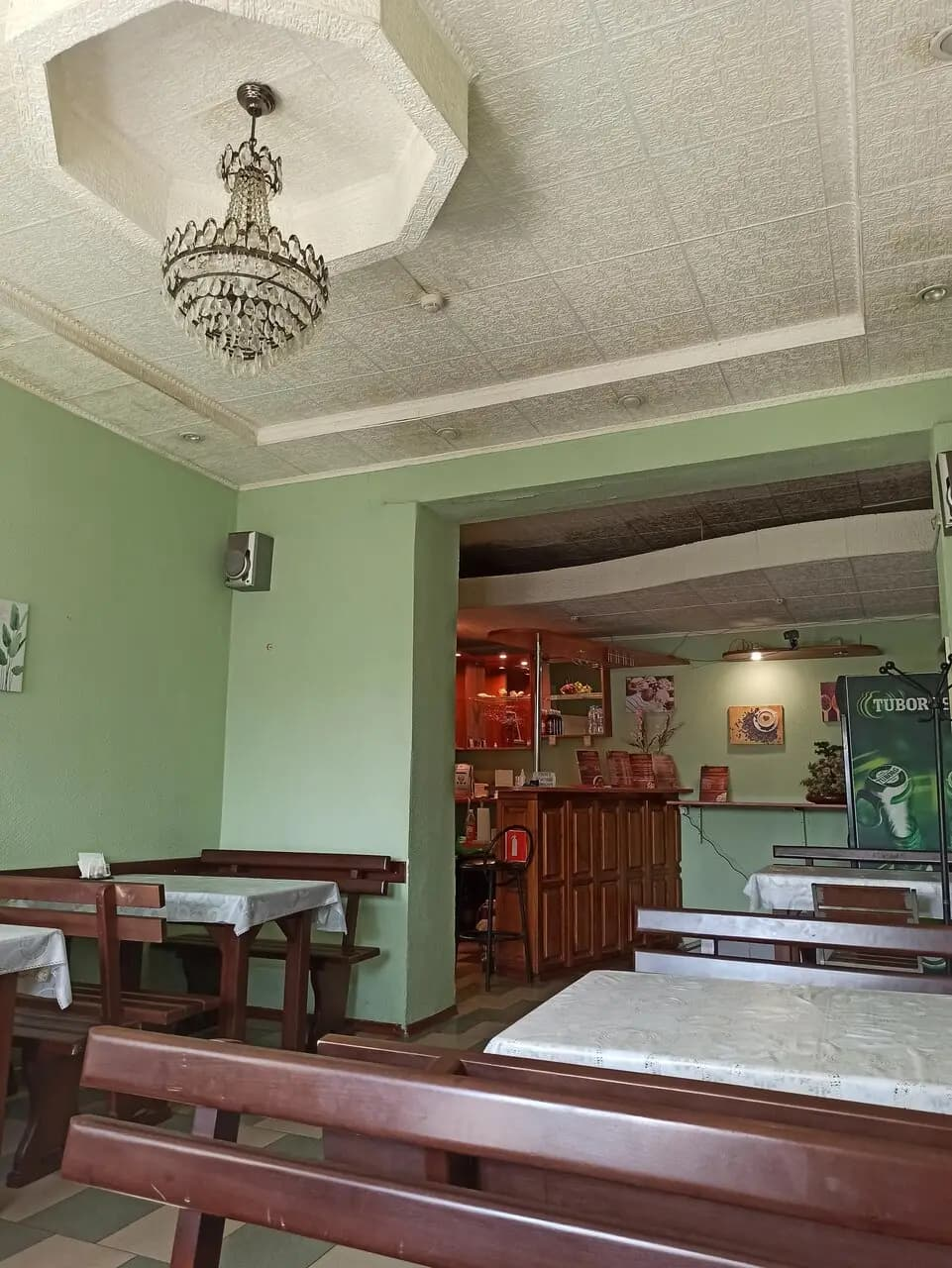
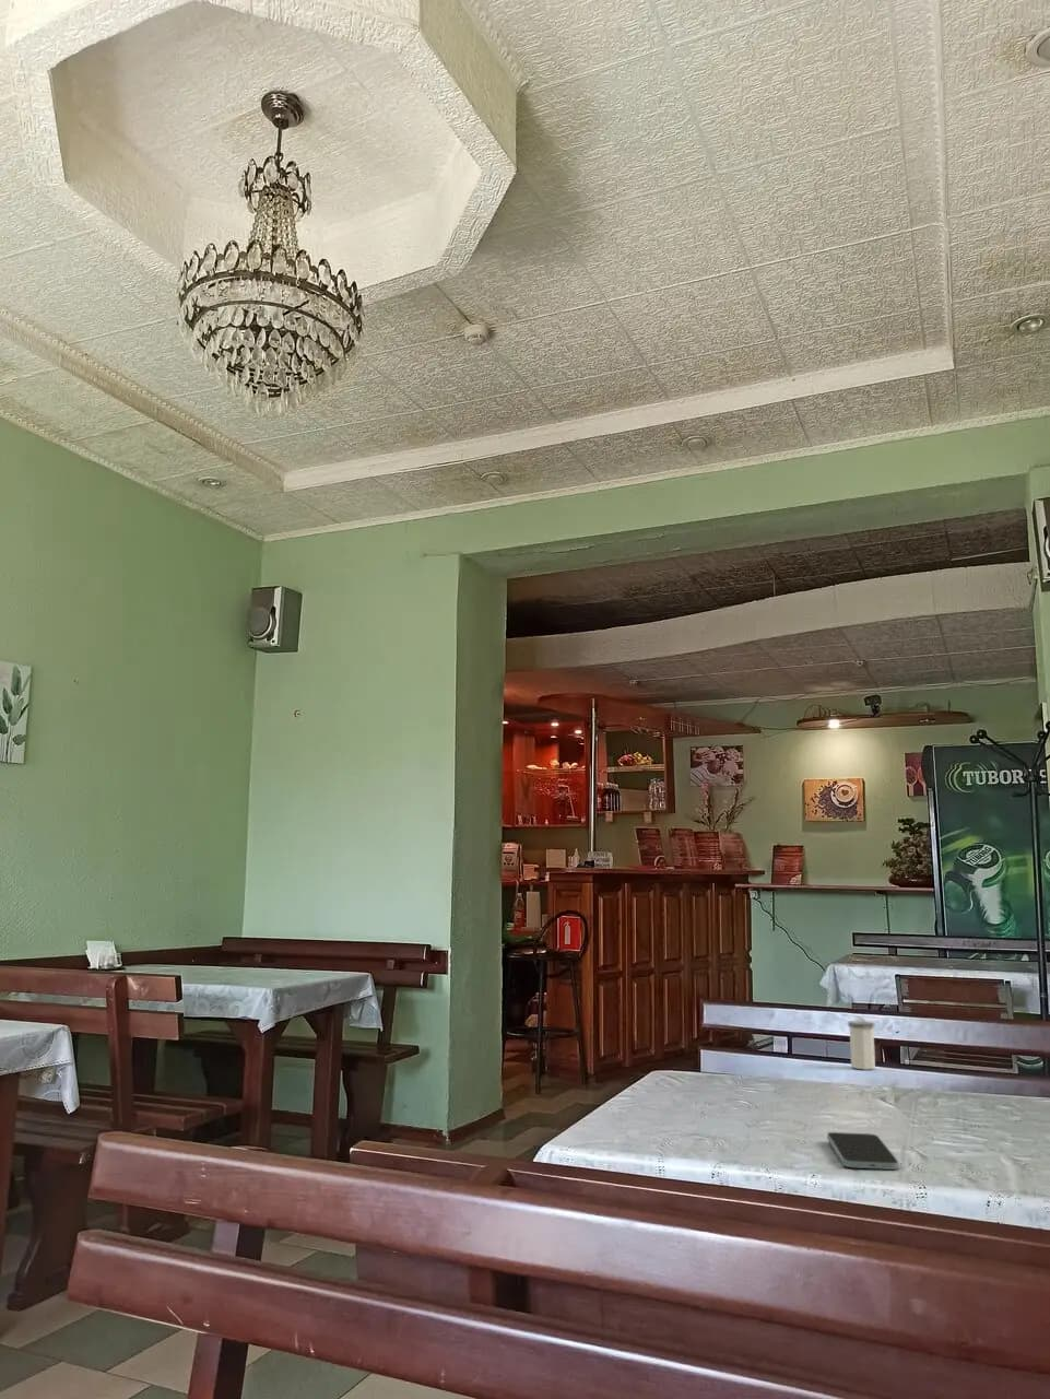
+ salt shaker [847,1019,876,1070]
+ smartphone [826,1131,900,1171]
